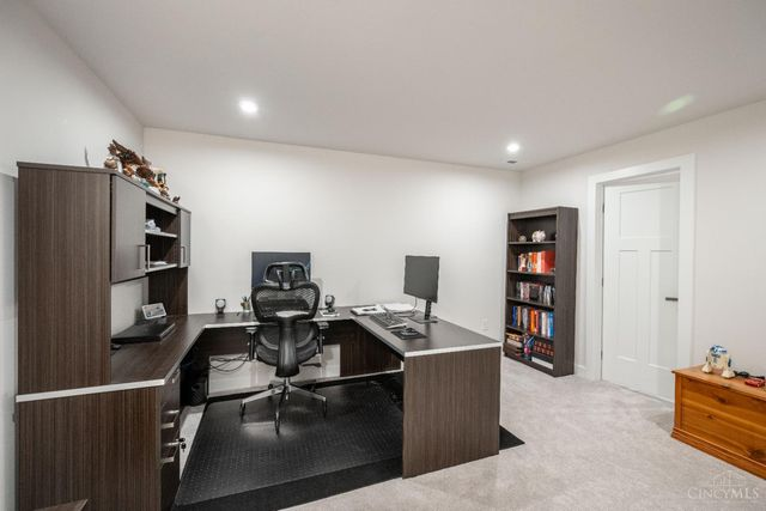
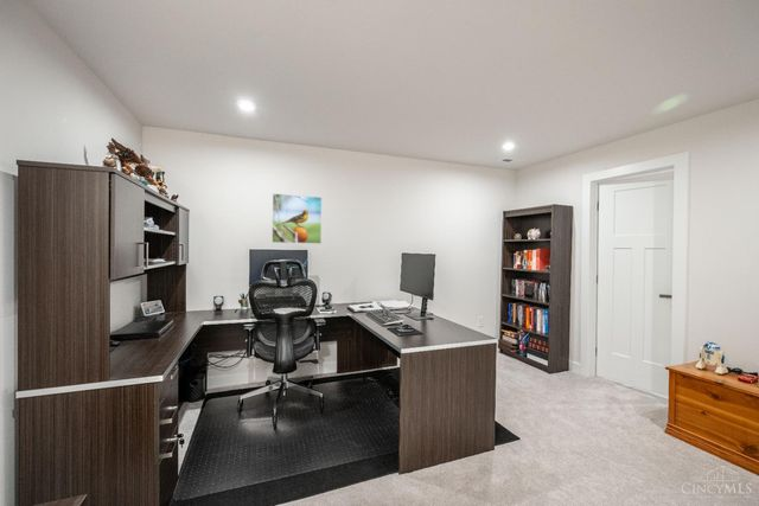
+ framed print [270,192,323,245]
